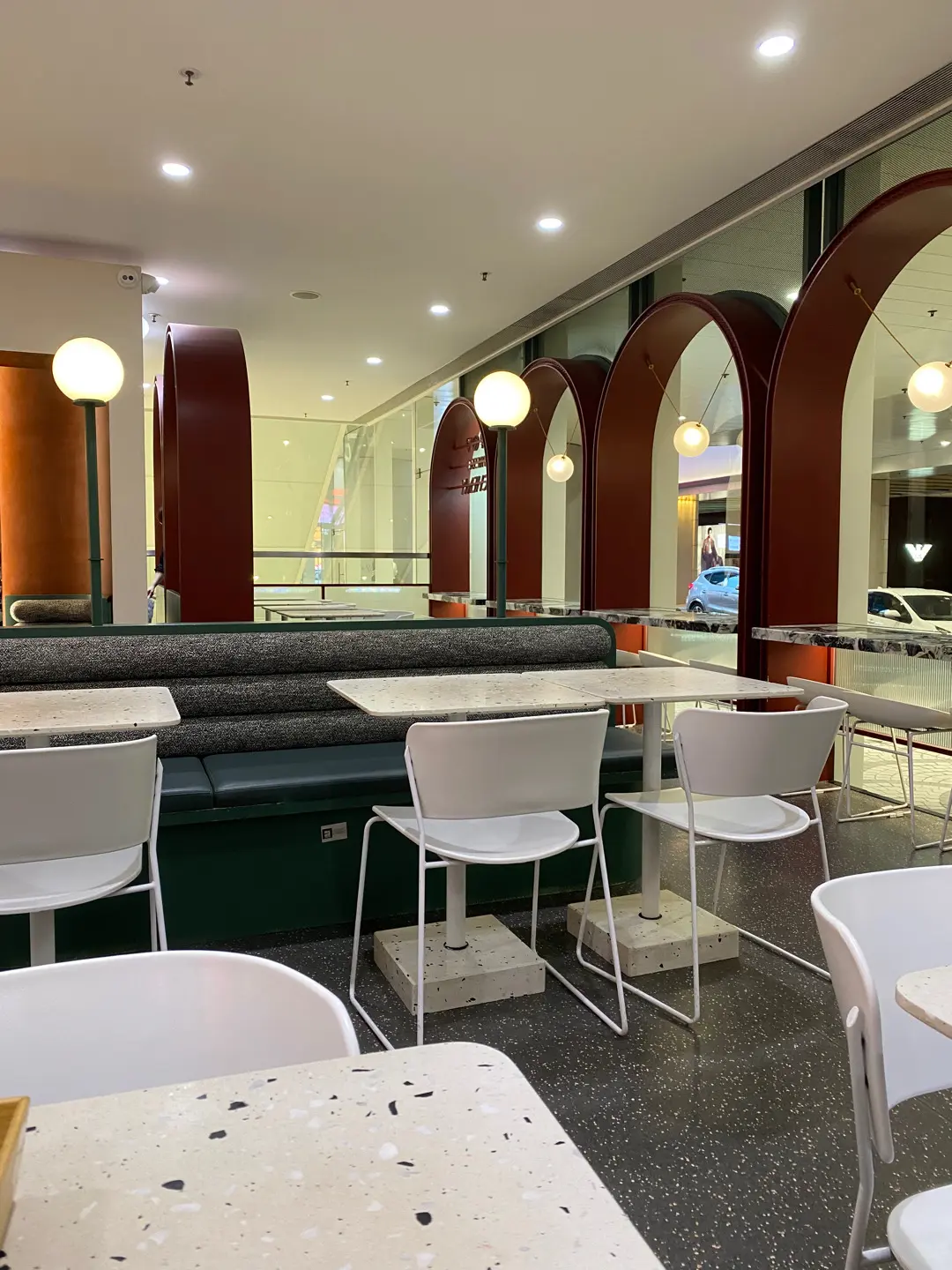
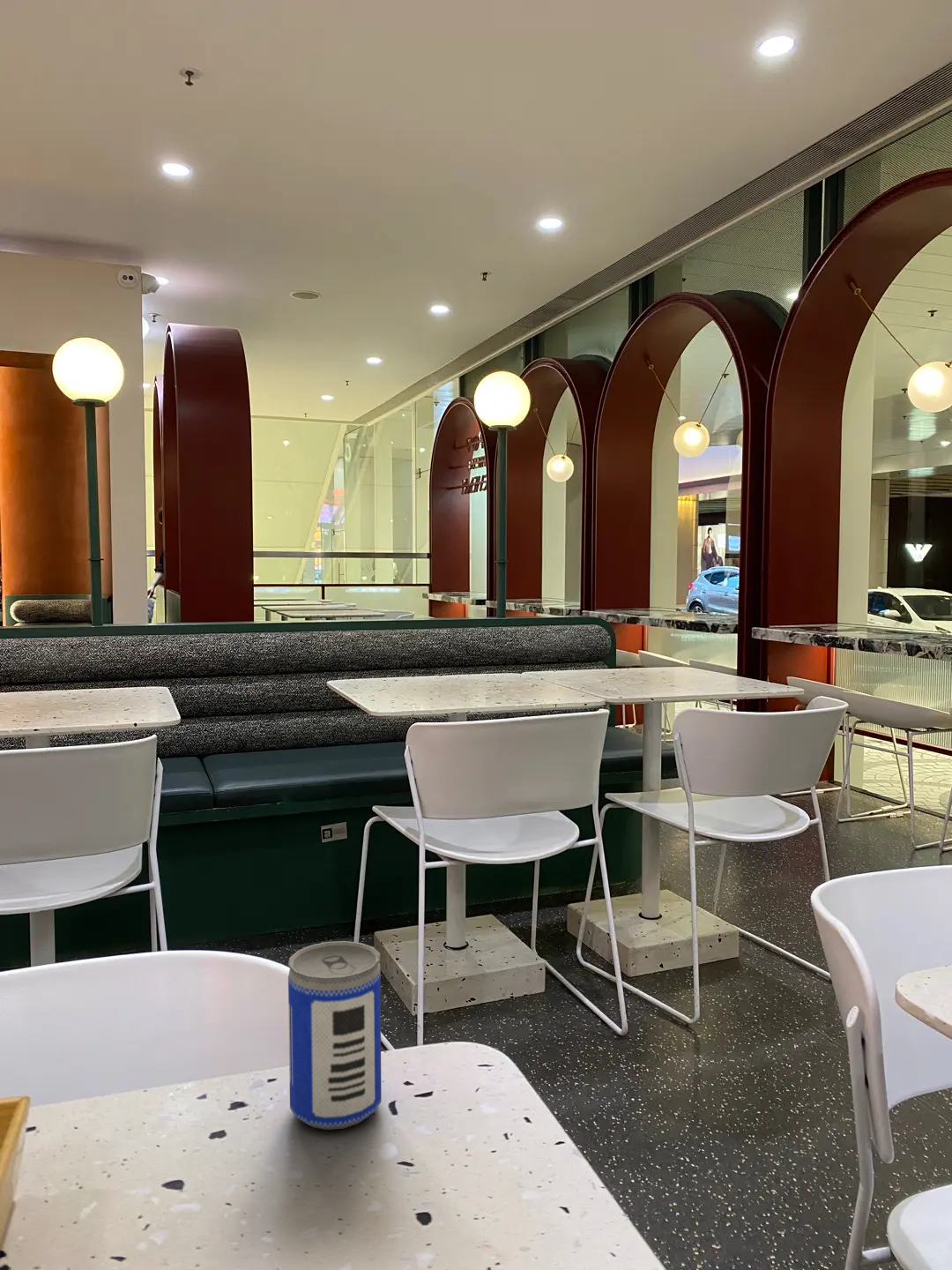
+ beer can [287,940,383,1131]
